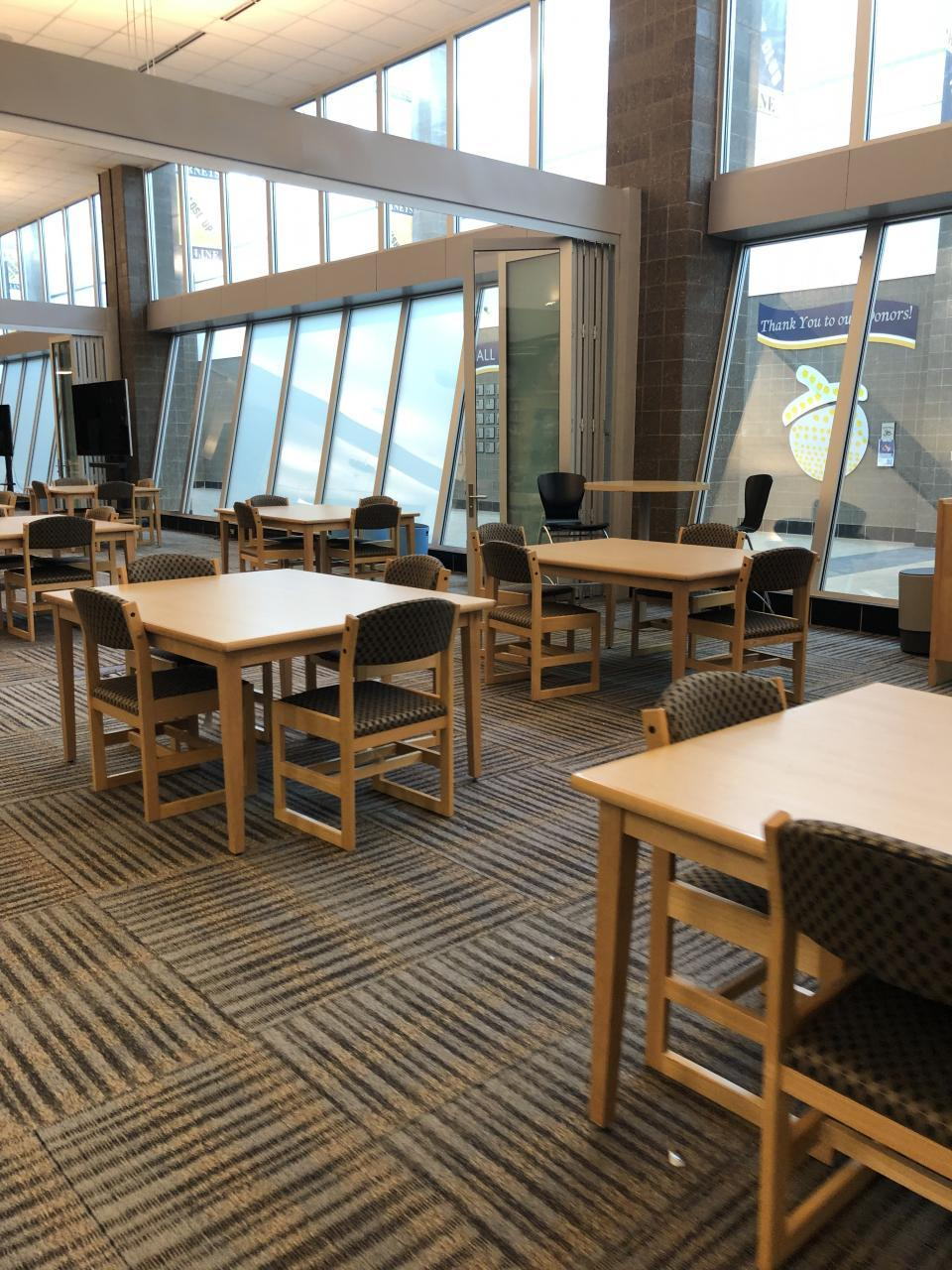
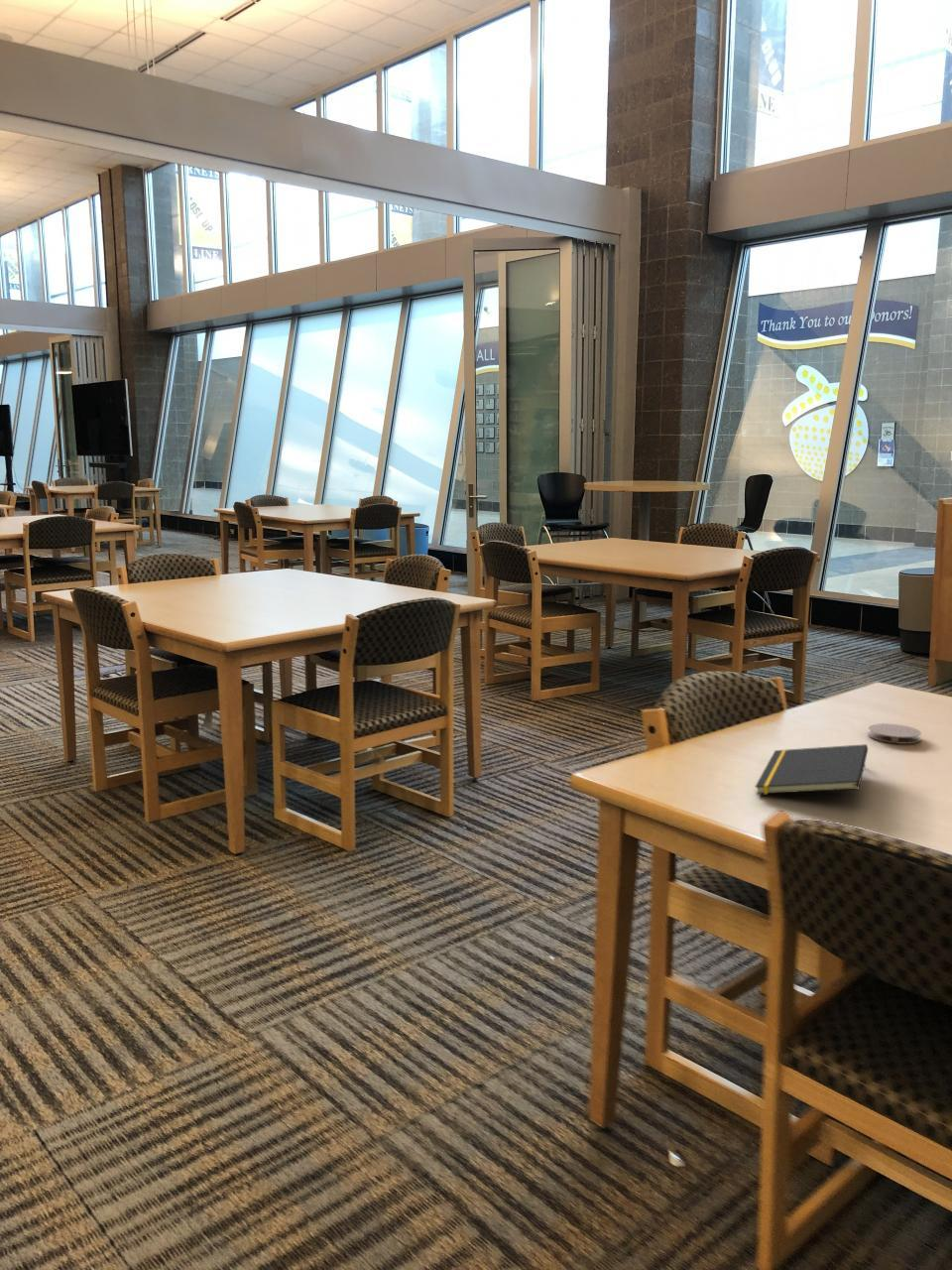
+ notepad [755,743,869,795]
+ coaster [867,722,922,745]
